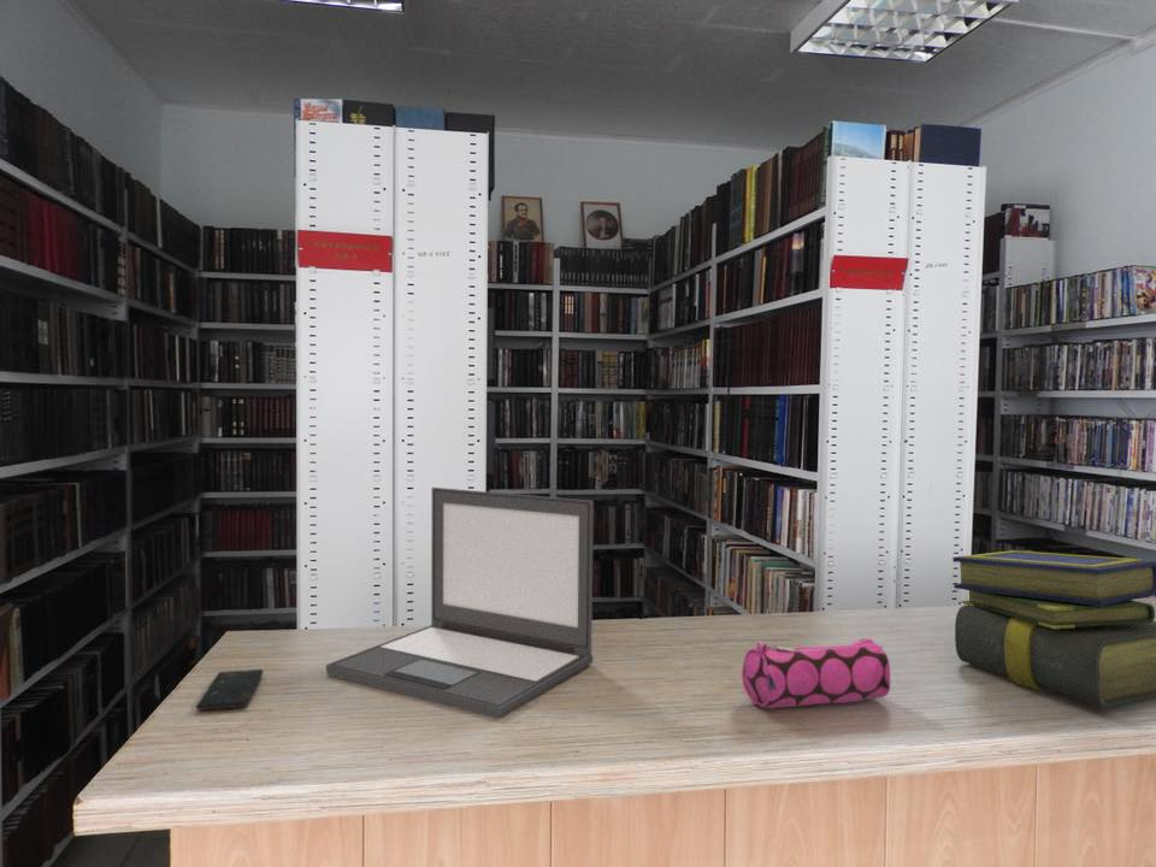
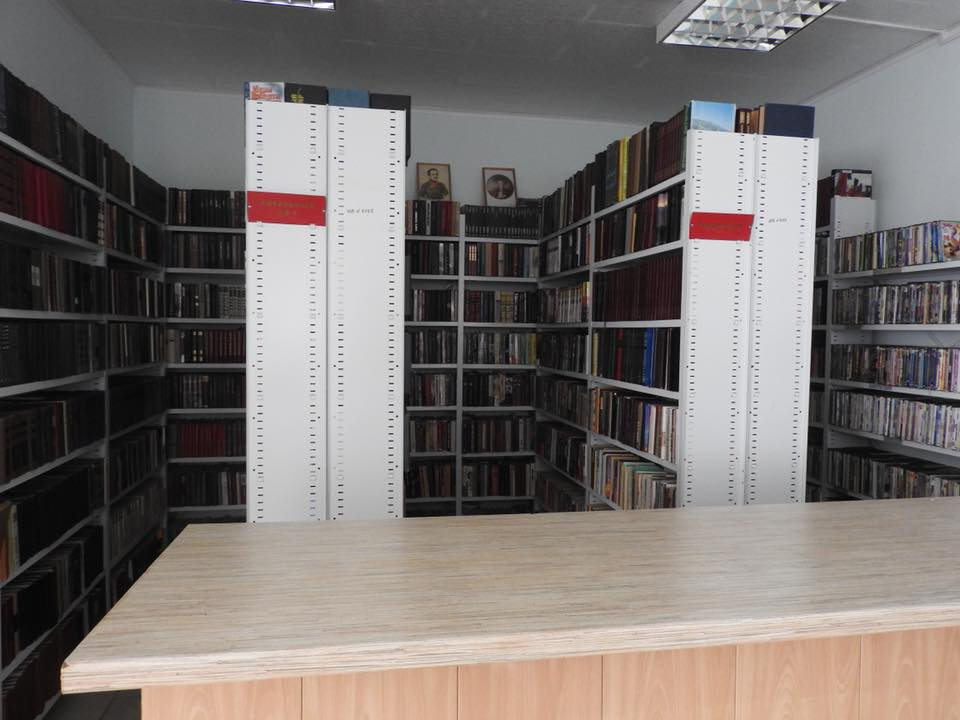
- laptop [325,486,595,720]
- smartphone [195,668,265,712]
- pencil case [741,637,891,710]
- stack of books [951,549,1156,709]
